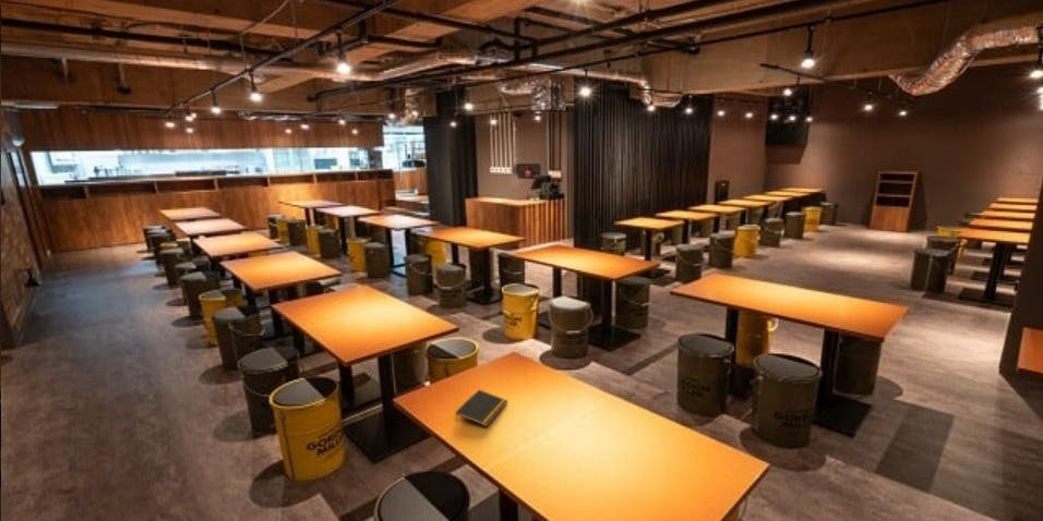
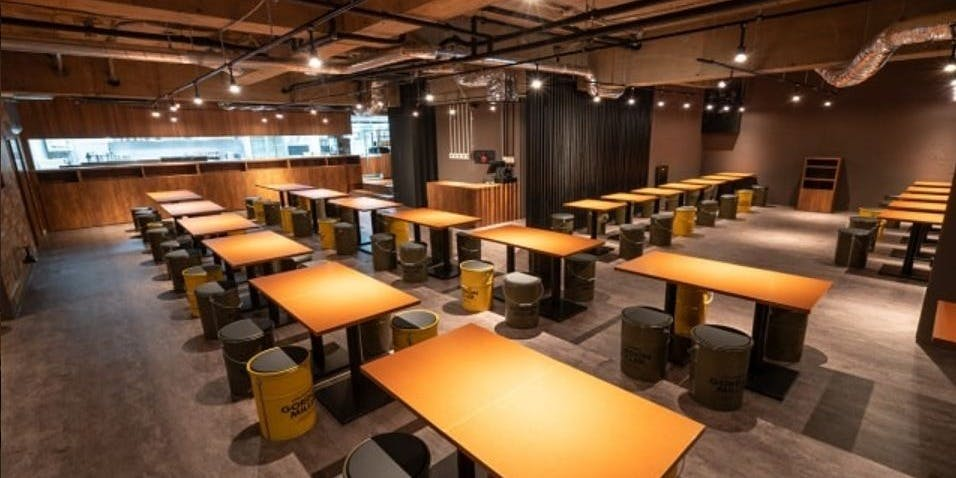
- notepad [454,389,509,427]
